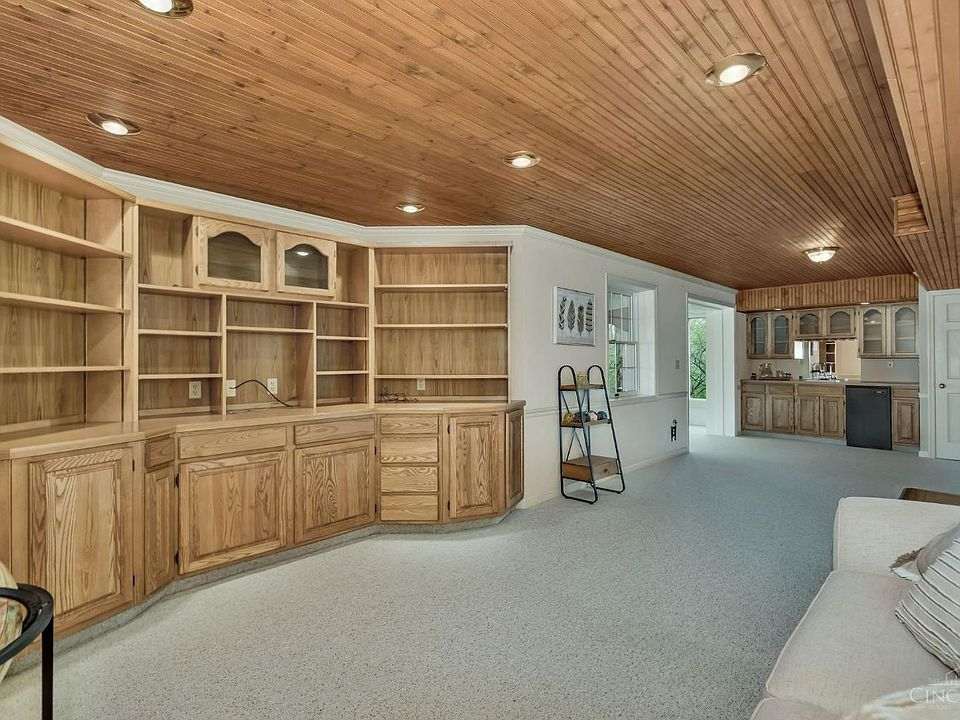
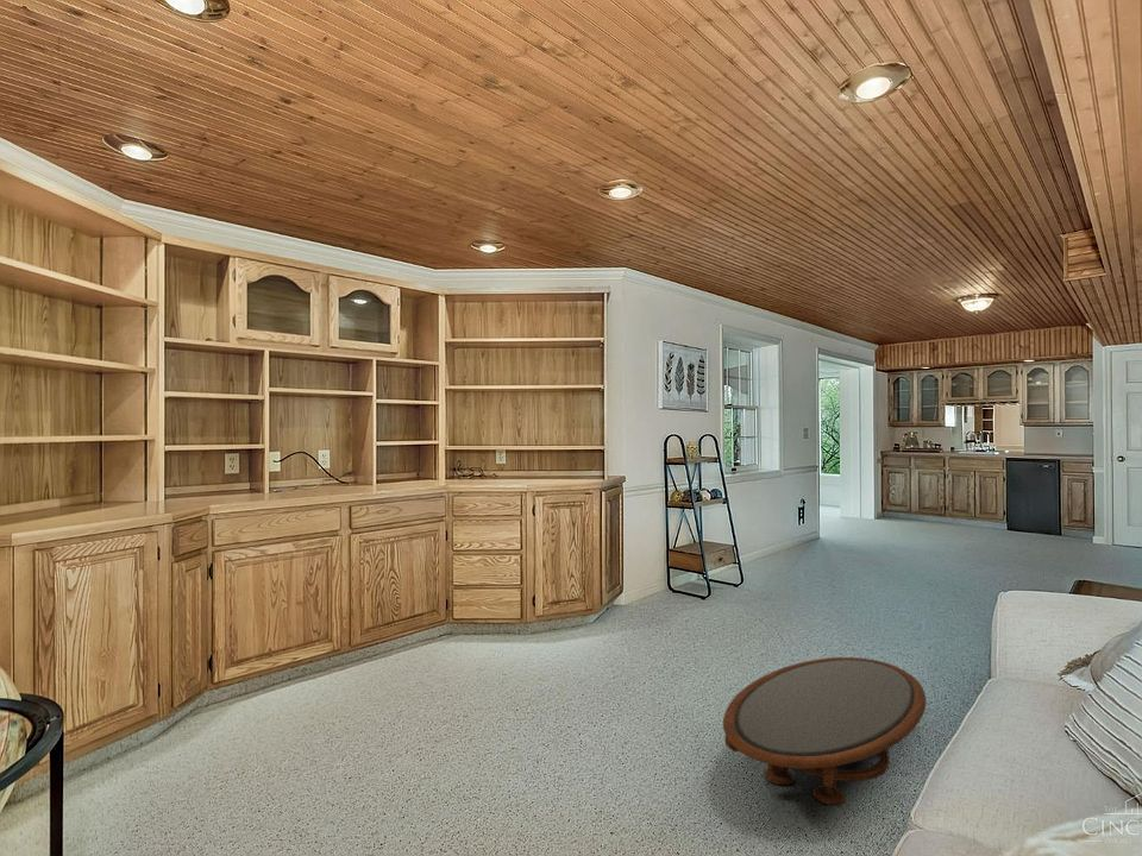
+ coffee table [722,656,928,806]
